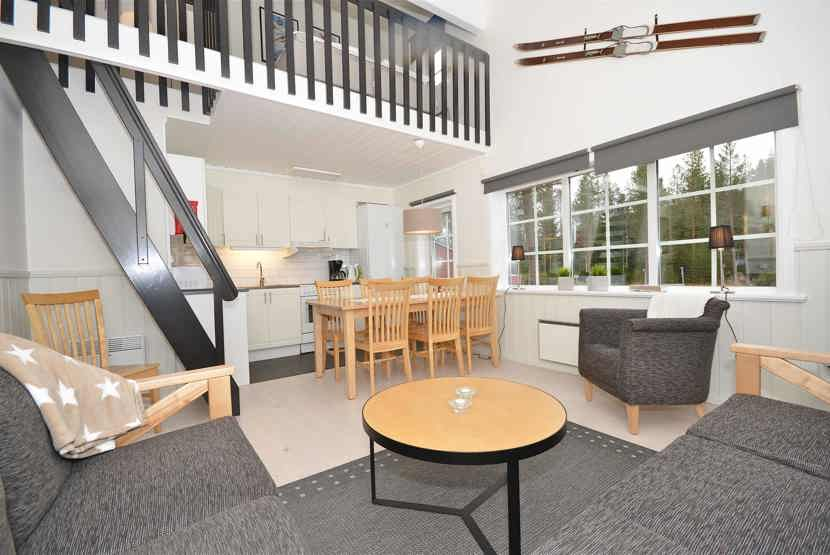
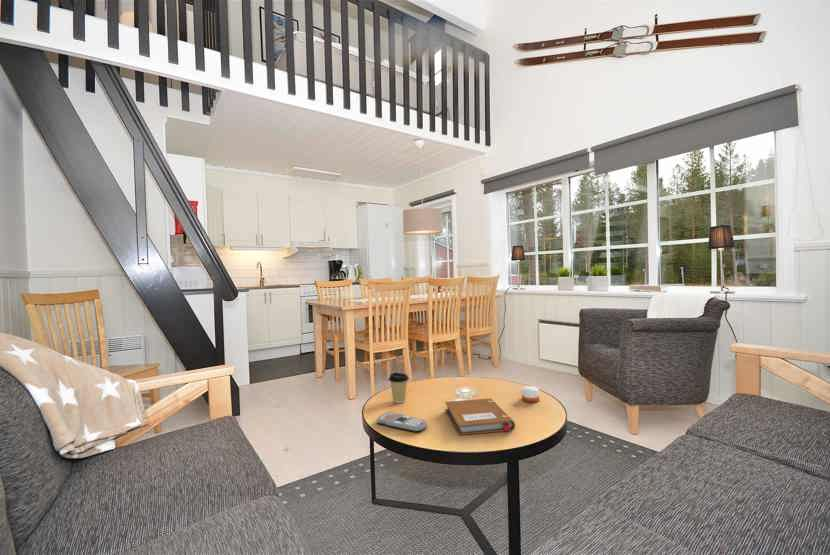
+ coffee cup [388,372,410,404]
+ notebook [444,397,516,436]
+ candle [521,385,540,403]
+ remote control [376,411,428,433]
